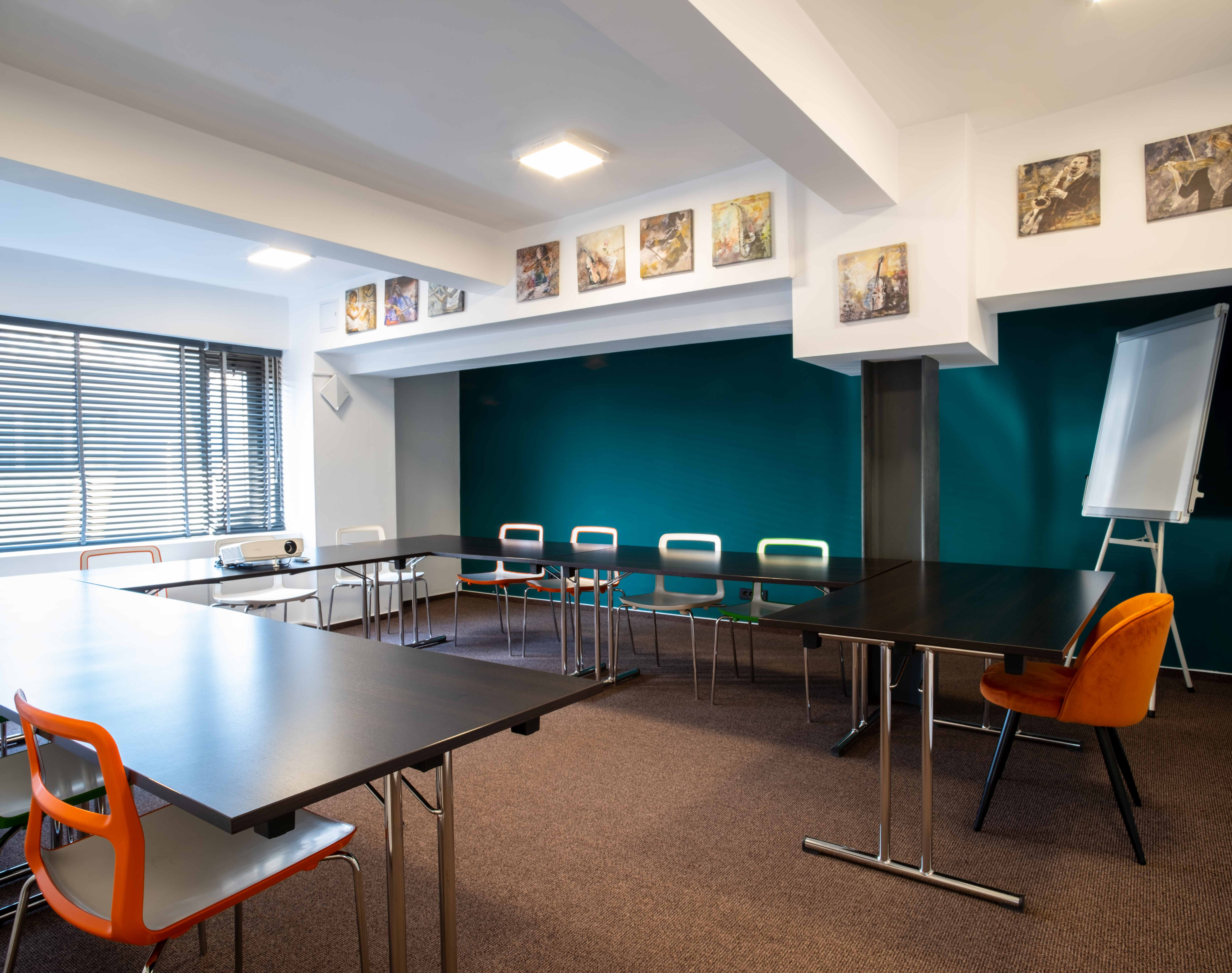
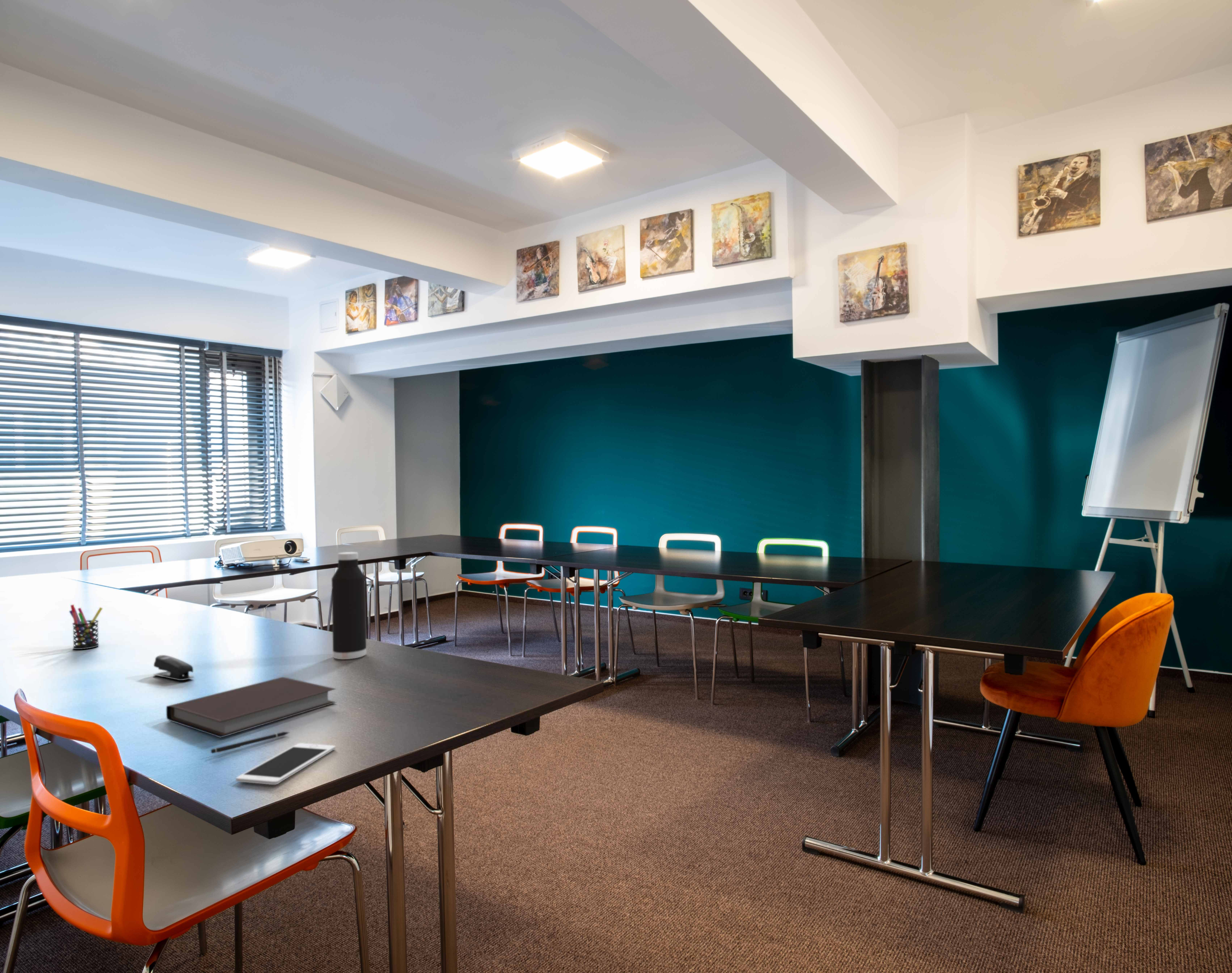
+ stapler [153,655,195,681]
+ notebook [166,677,336,738]
+ cell phone [236,743,336,785]
+ pen [211,731,290,754]
+ pen holder [69,604,103,650]
+ water bottle [331,552,367,659]
